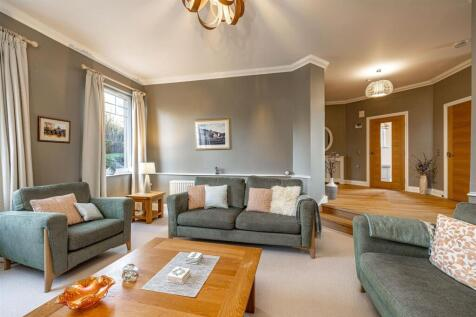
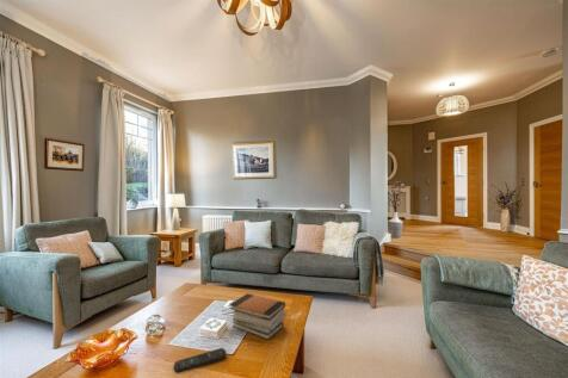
+ book stack [228,292,286,341]
+ remote control [173,347,227,374]
